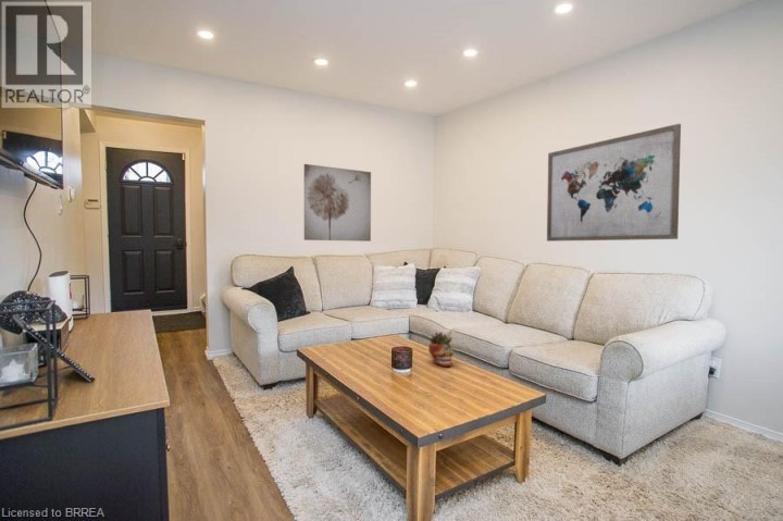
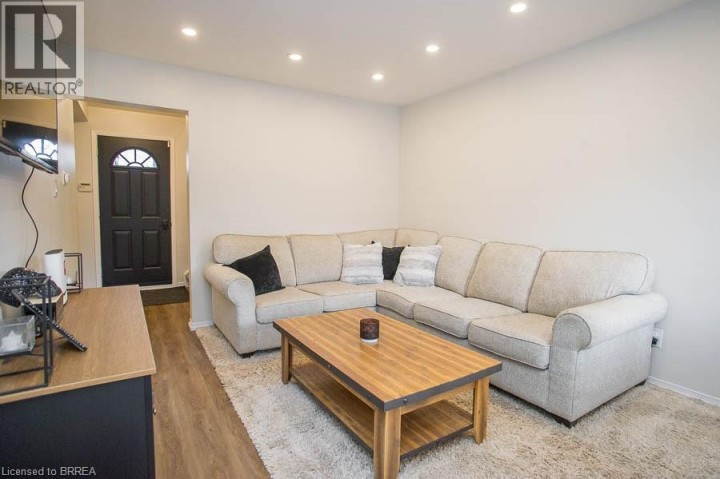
- wall art [303,163,372,243]
- succulent planter [427,331,455,368]
- wall art [546,123,682,243]
